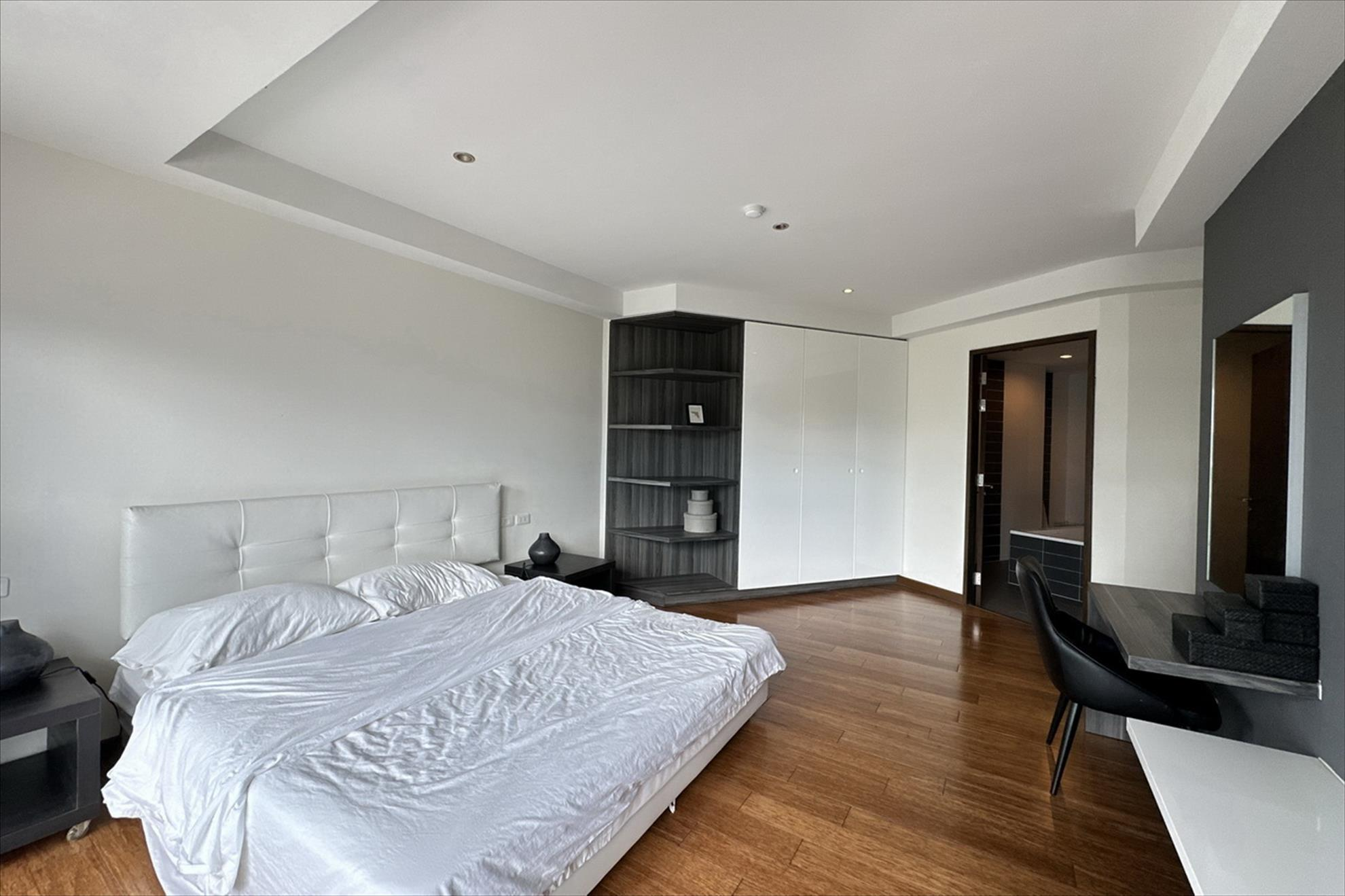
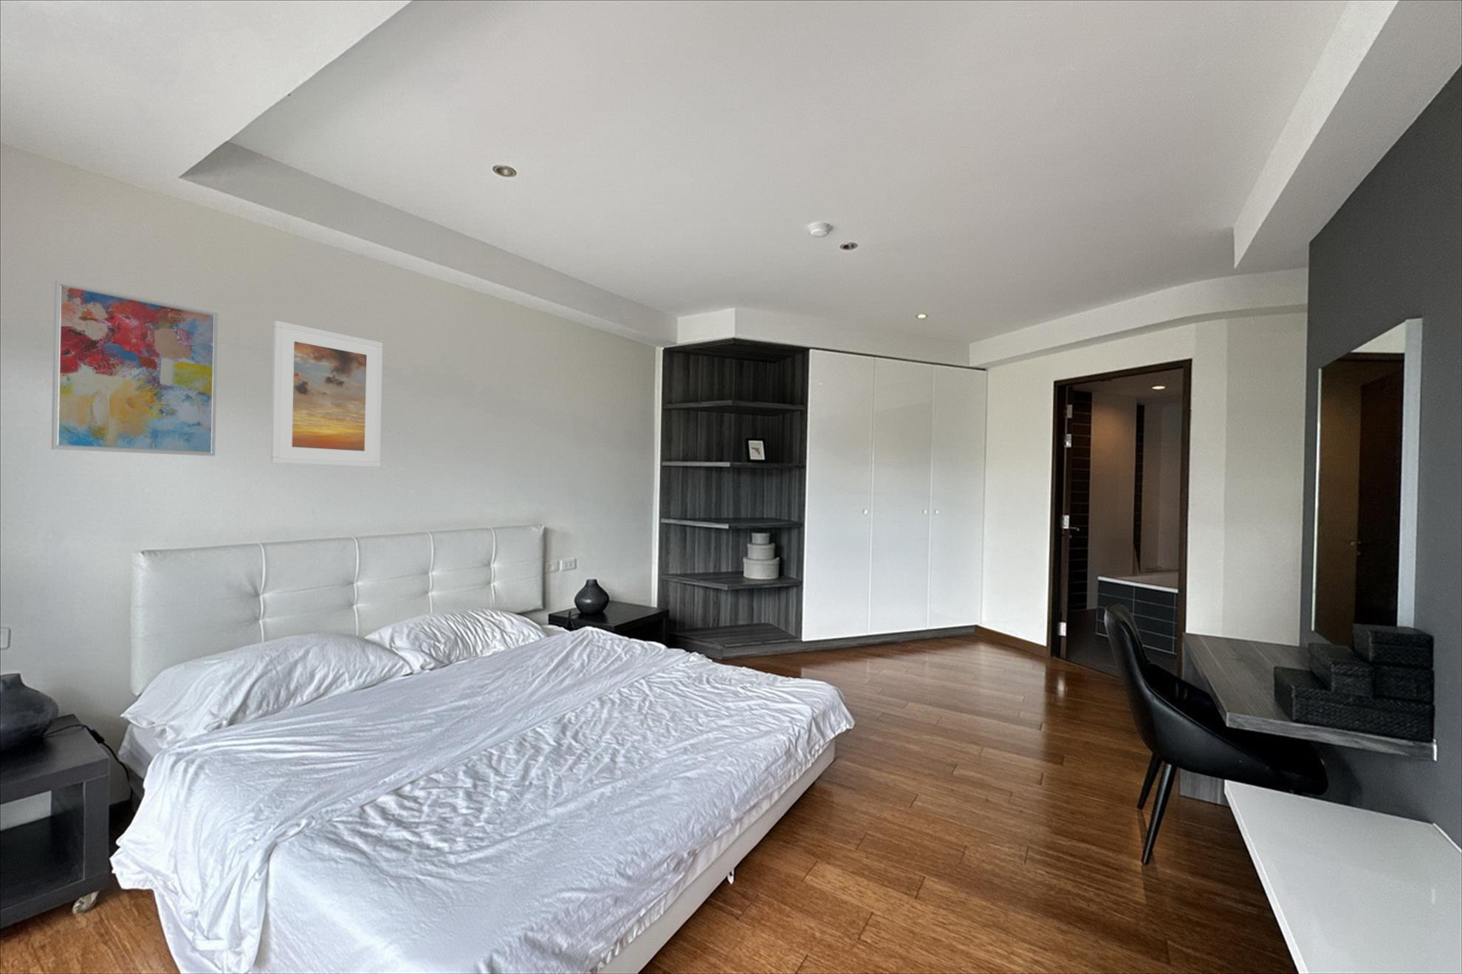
+ wall art [50,279,218,457]
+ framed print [271,320,384,467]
